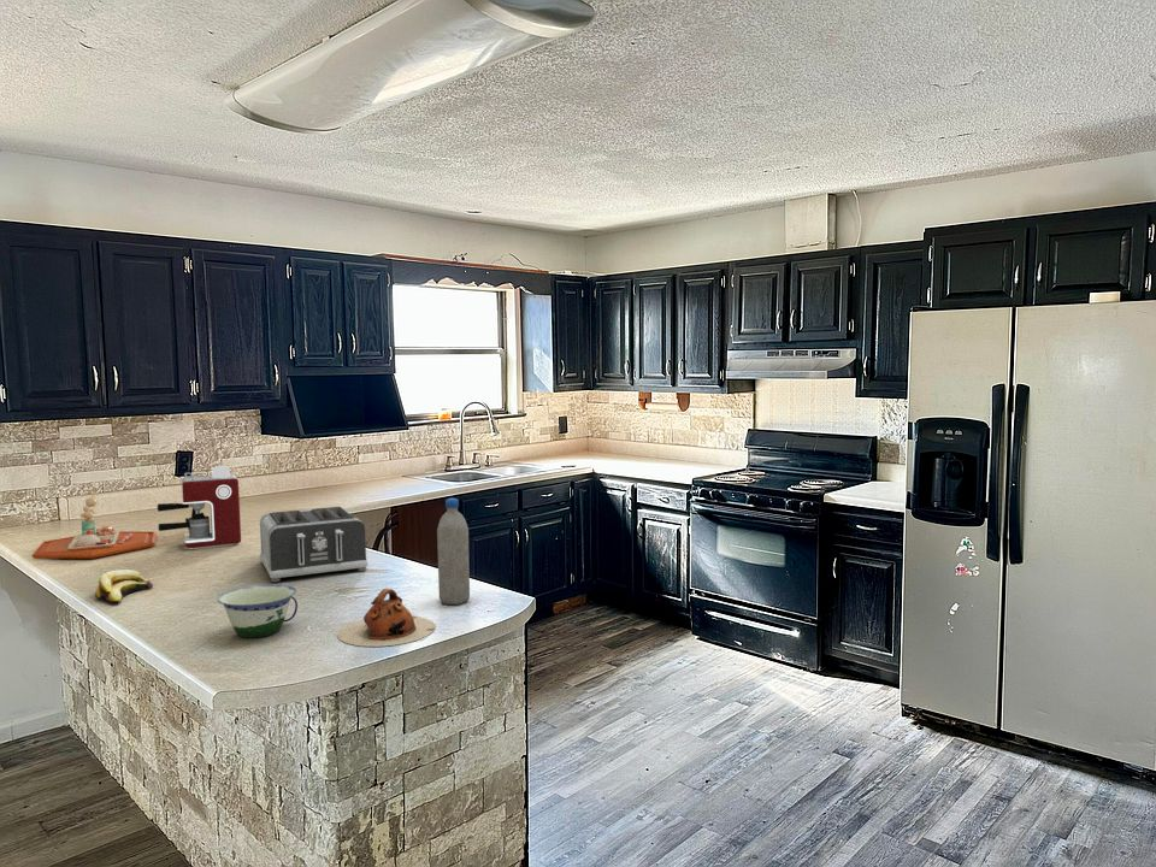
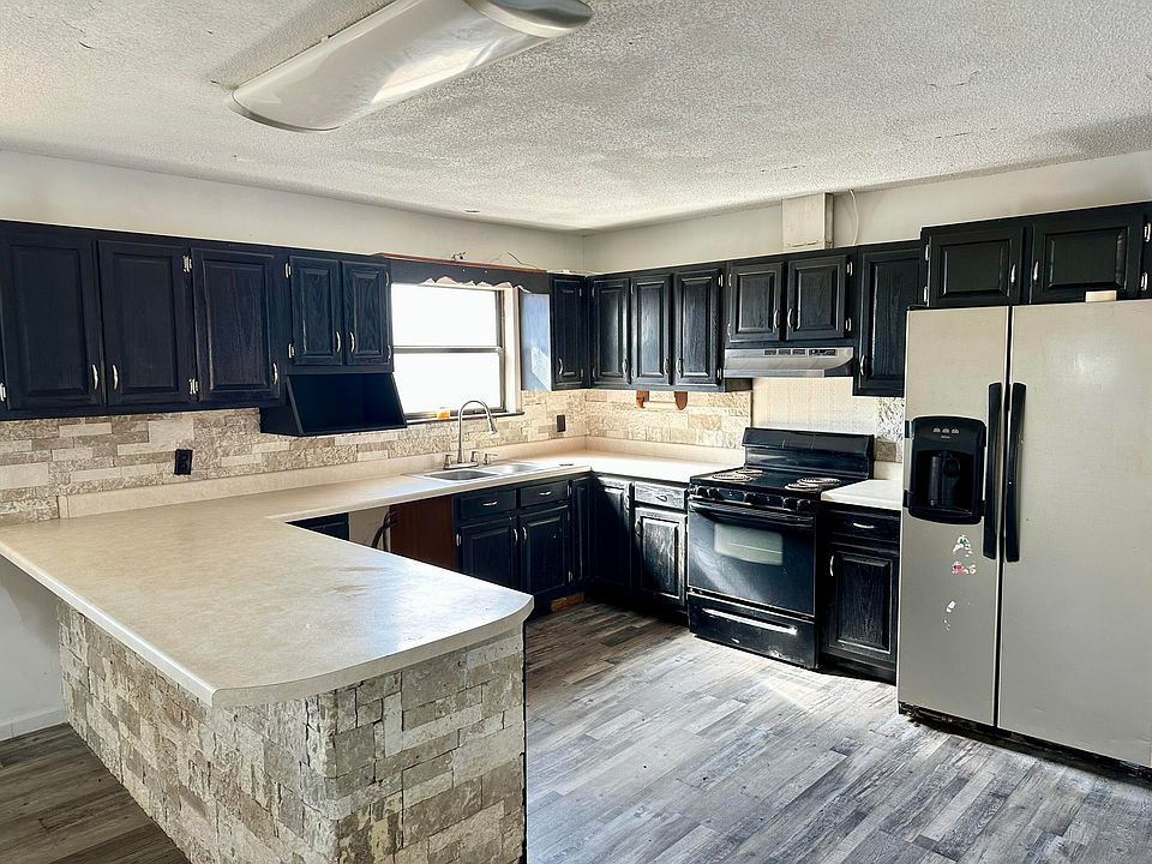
- food tray [31,490,158,560]
- toaster [259,506,368,583]
- bowl [216,583,299,639]
- coffee maker [155,465,242,549]
- banana [94,568,154,603]
- water bottle [436,497,471,606]
- teapot [336,588,436,648]
